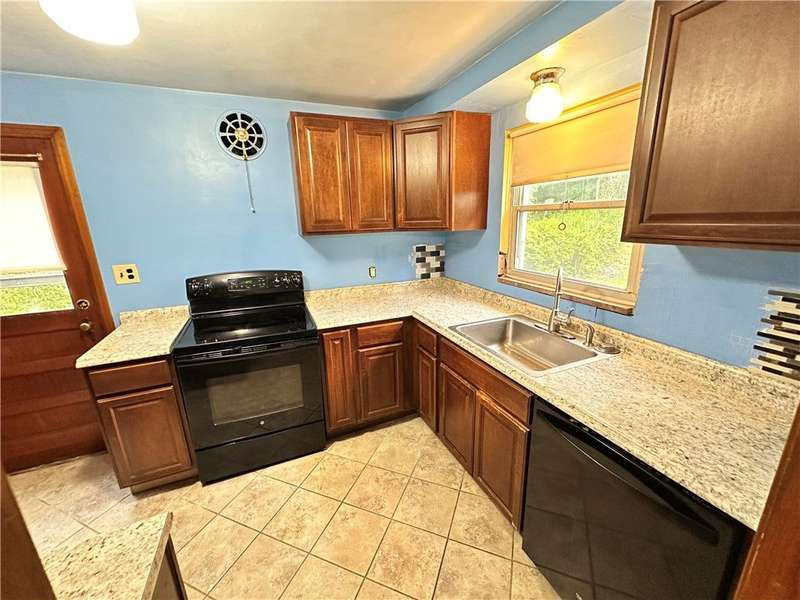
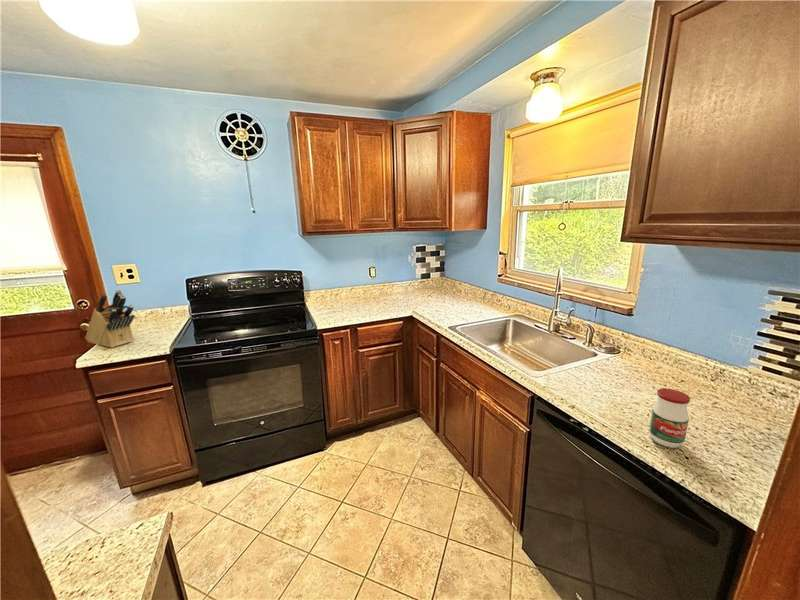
+ jar [648,387,691,449]
+ knife block [84,288,136,349]
